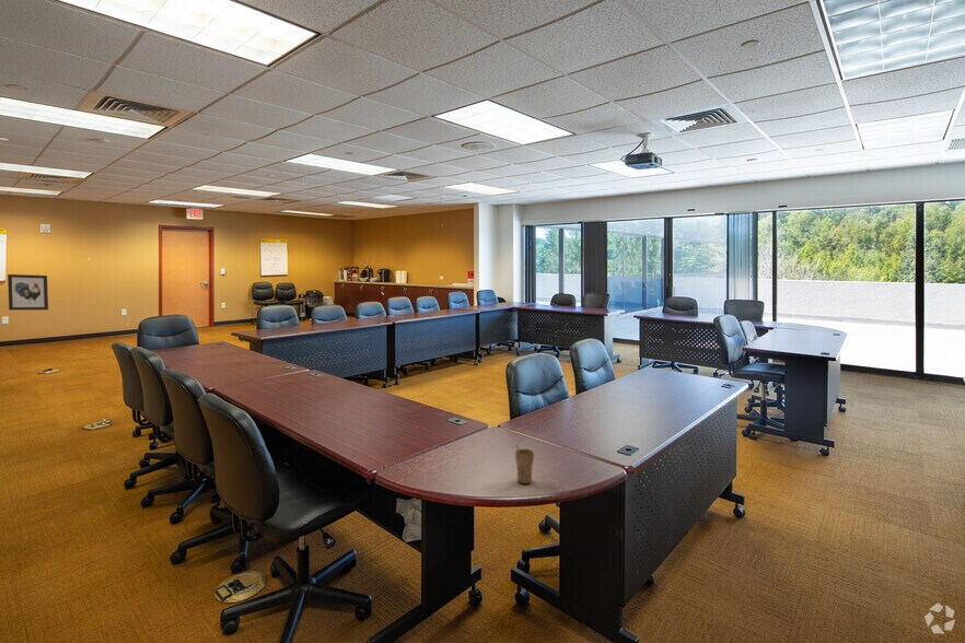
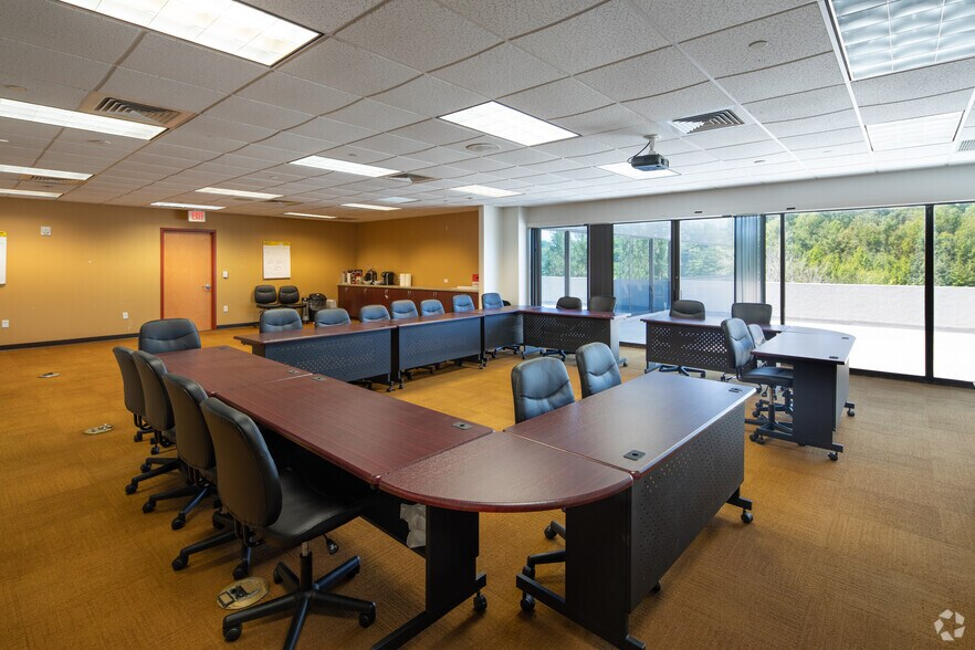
- cup [514,444,535,484]
- wall art [7,273,49,312]
